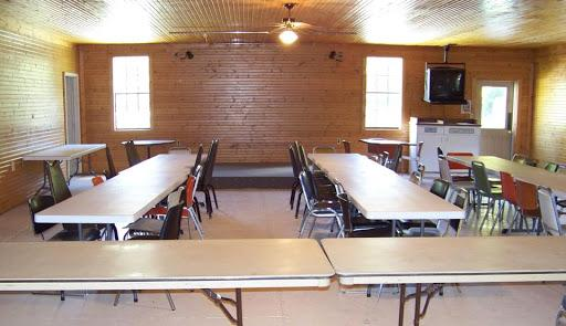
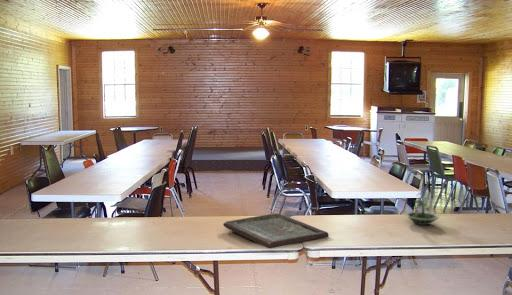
+ terrarium [404,191,440,226]
+ board game [222,213,330,249]
